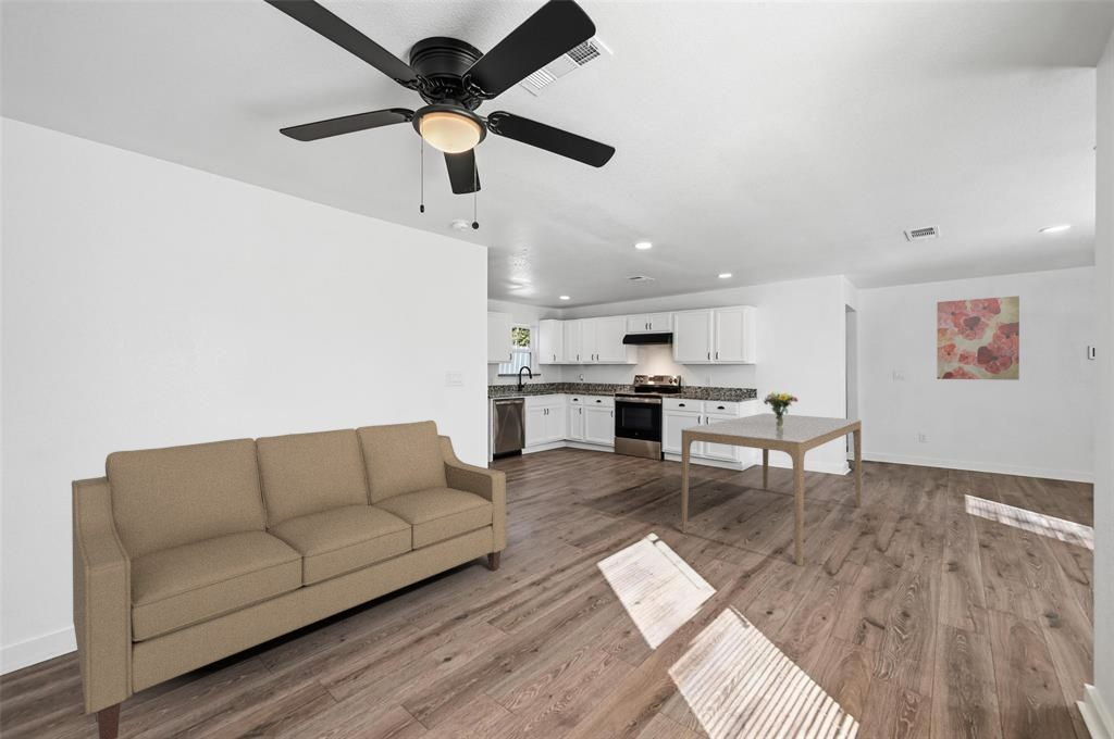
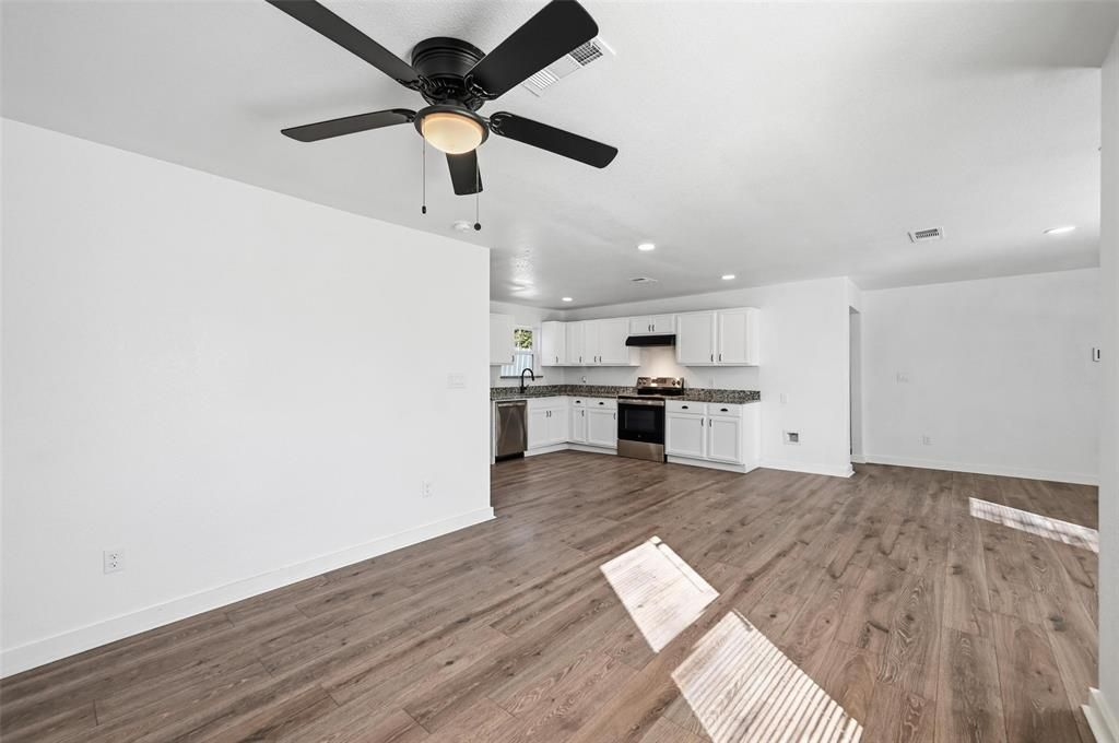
- bouquet [763,391,799,427]
- sofa [71,419,508,739]
- dining table [680,412,863,566]
- wall art [936,295,1020,381]
